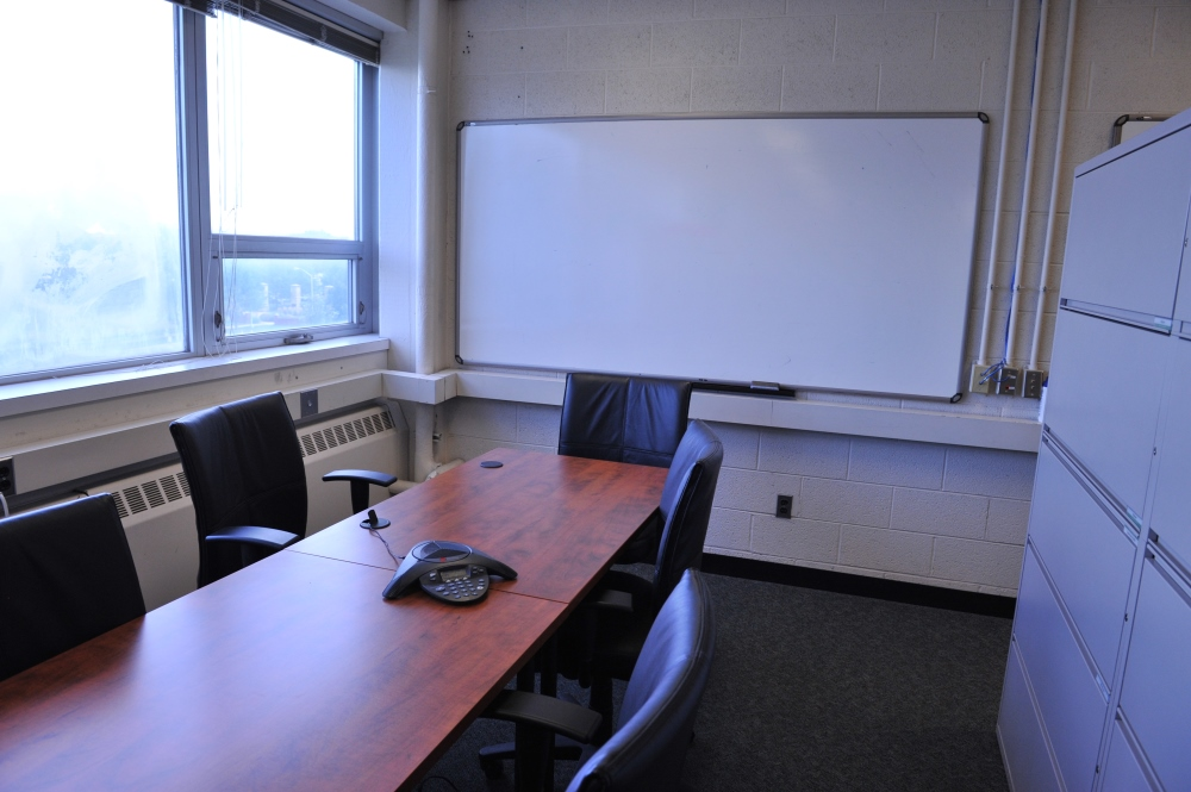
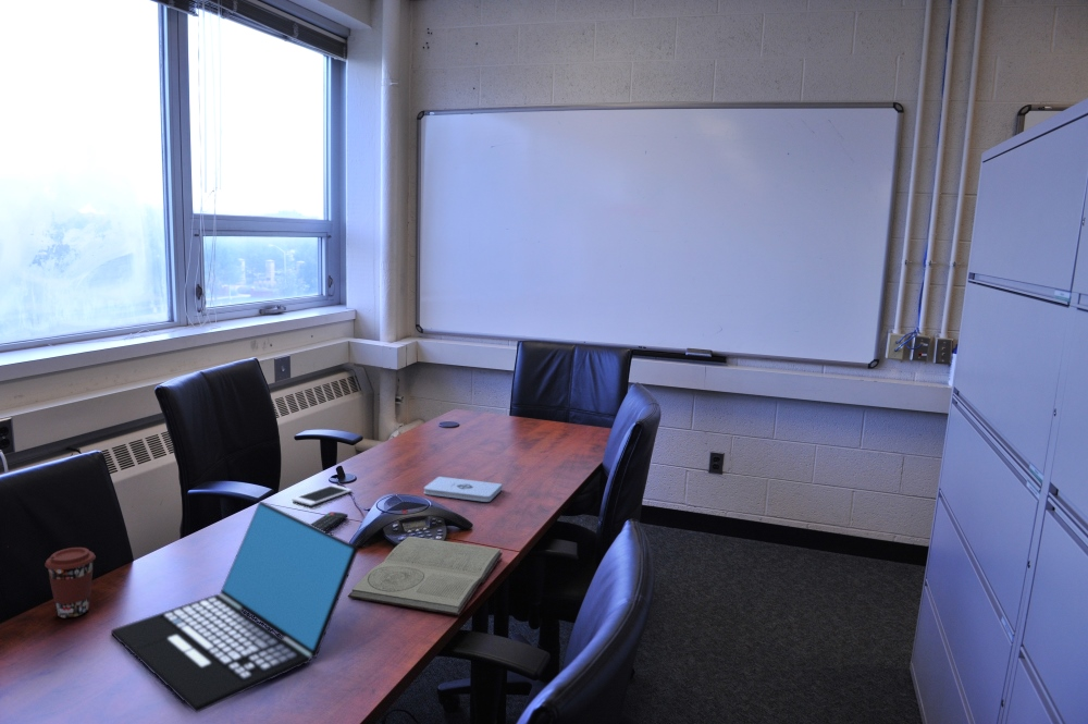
+ book [347,536,504,616]
+ laptop [110,501,360,713]
+ notepad [423,476,504,503]
+ remote control [310,511,349,532]
+ coffee cup [44,547,97,618]
+ cell phone [290,483,353,507]
